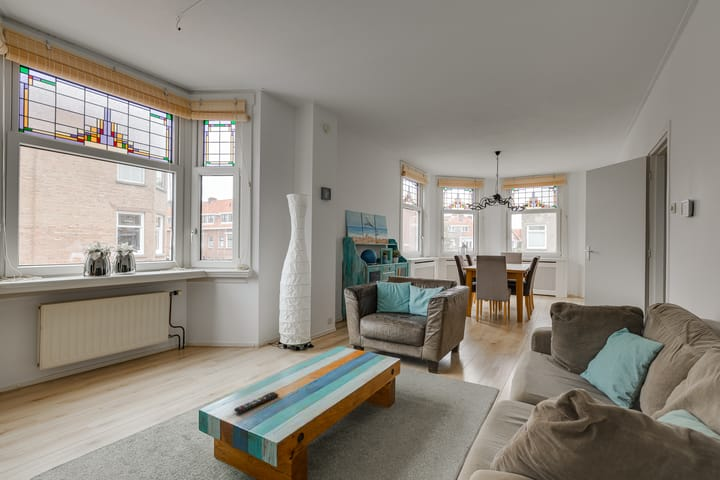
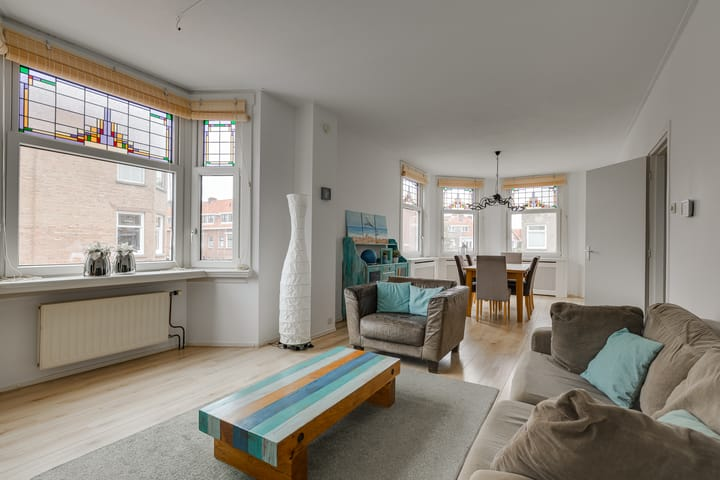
- remote control [233,391,280,414]
